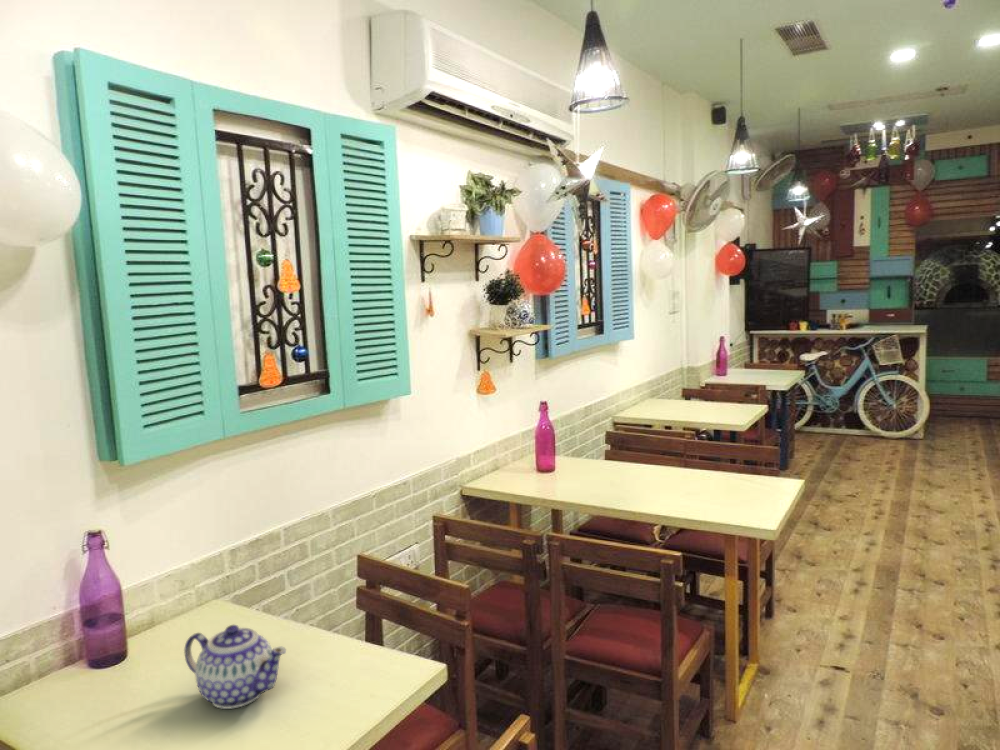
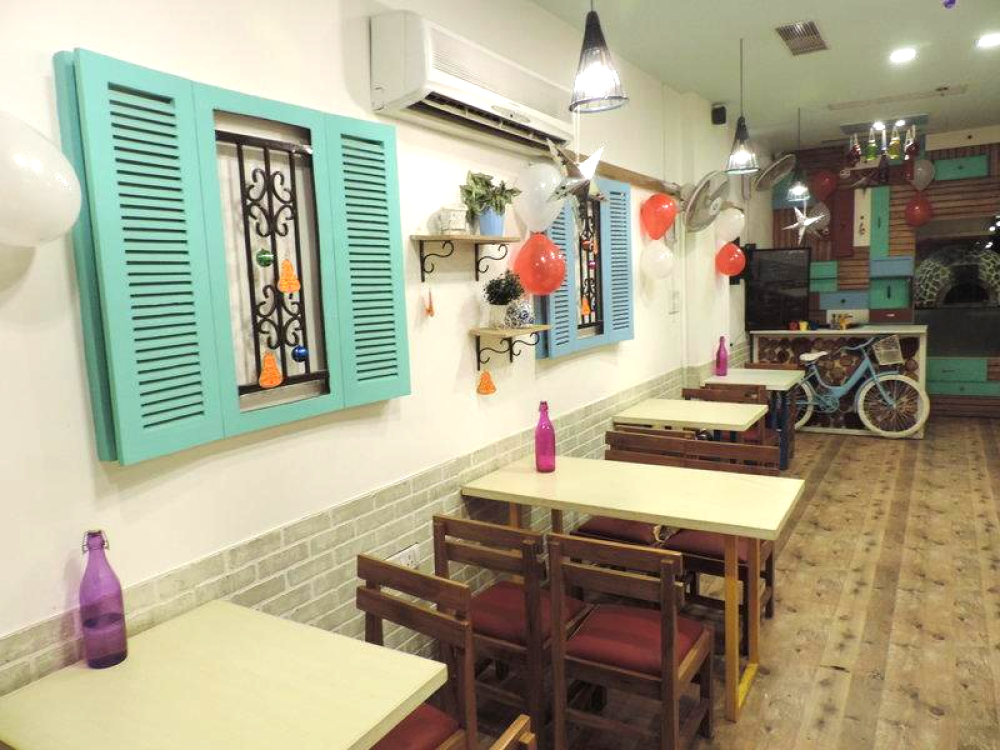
- teapot [183,624,287,710]
